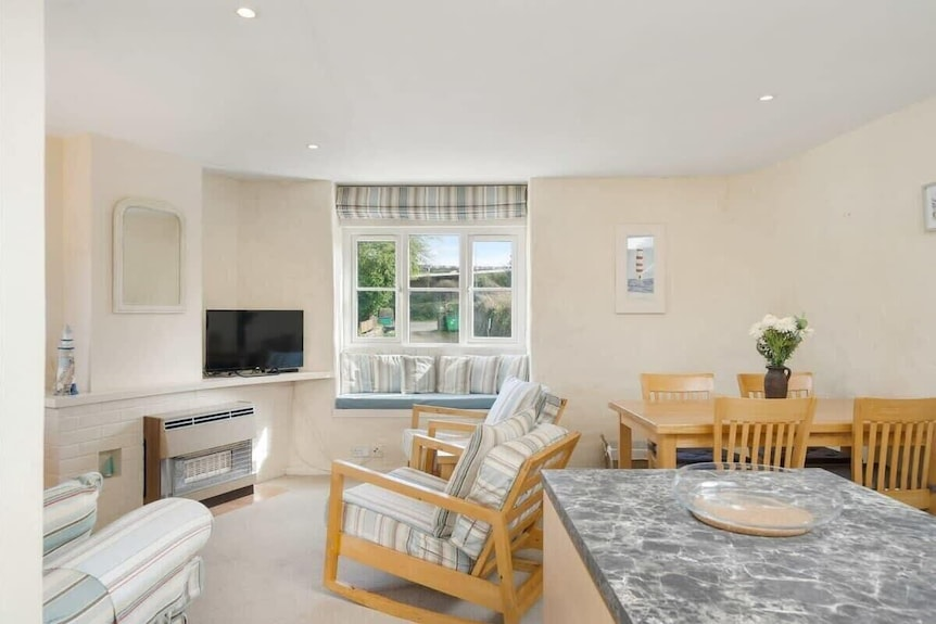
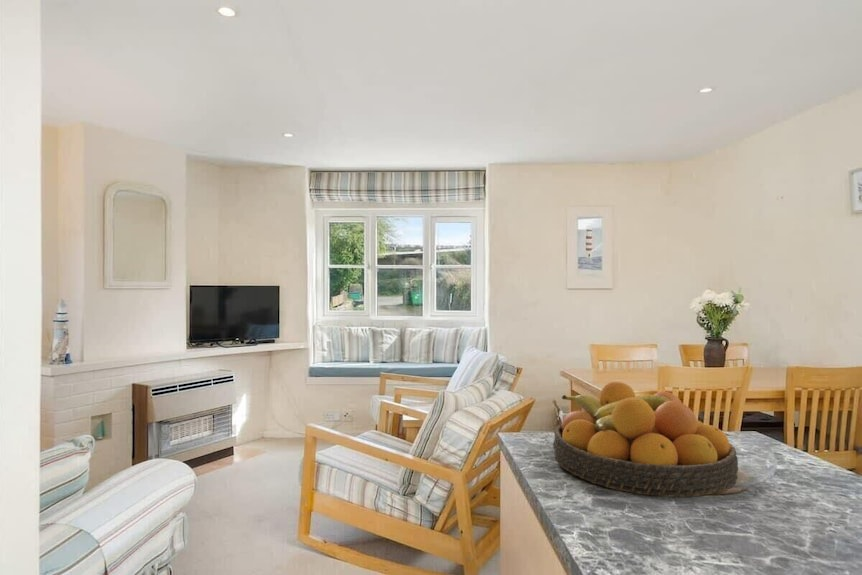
+ fruit bowl [552,381,739,498]
